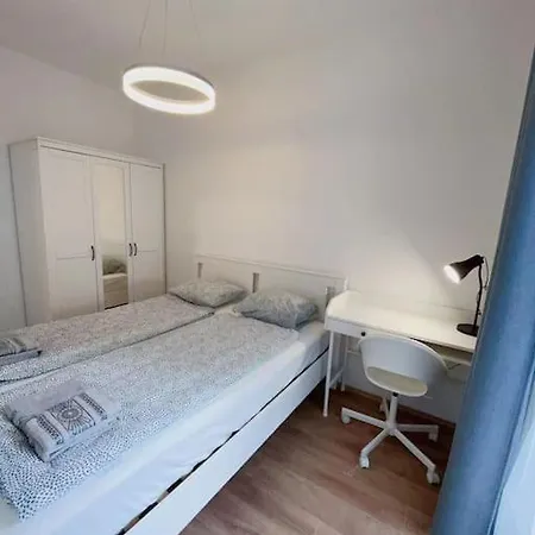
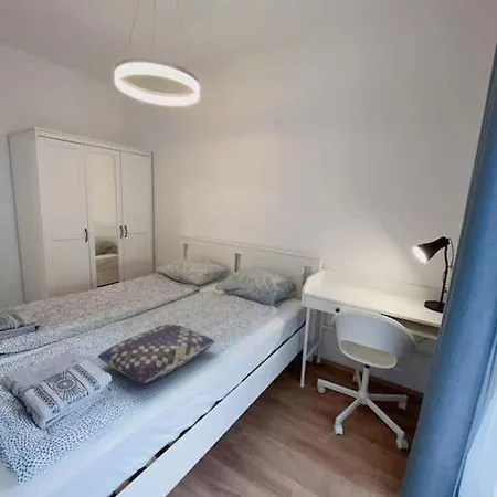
+ cushion [97,322,215,385]
